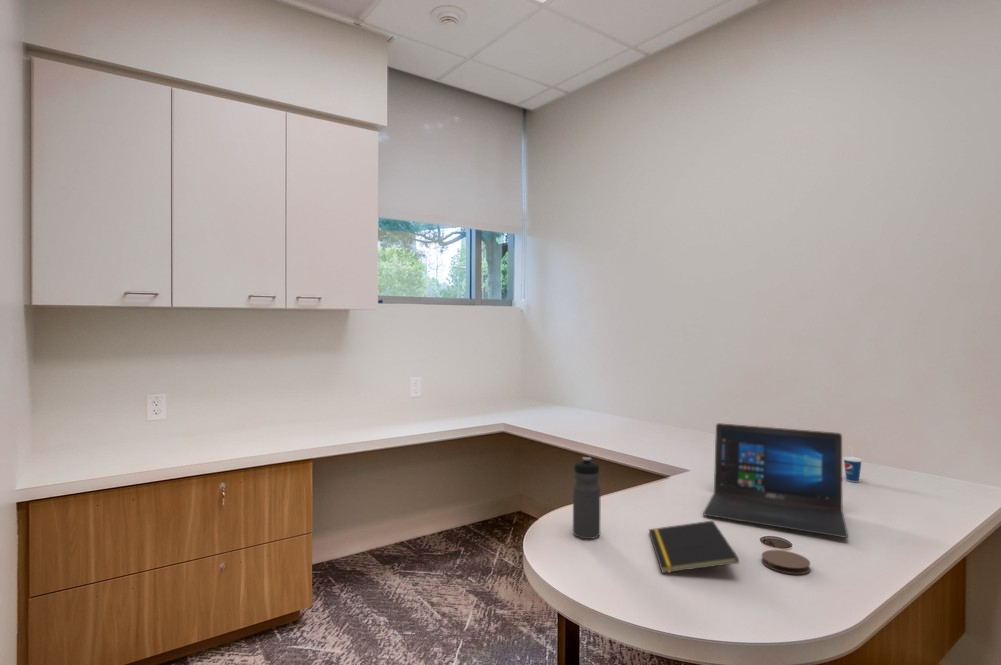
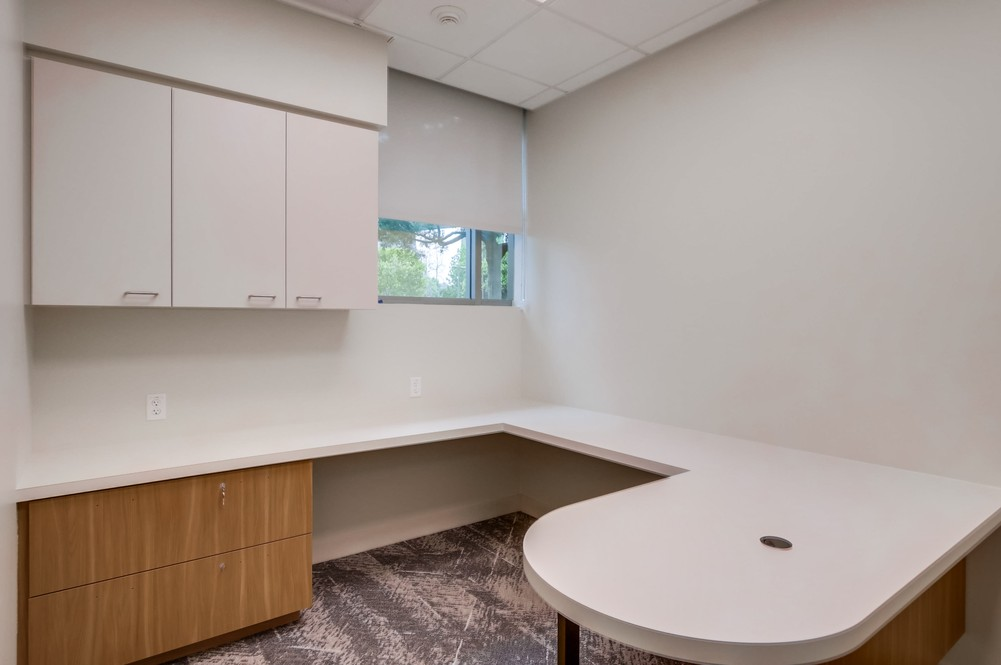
- water bottle [572,456,602,540]
- laptop [702,422,849,539]
- cup [842,444,863,483]
- coaster [761,549,811,575]
- notepad [648,519,740,574]
